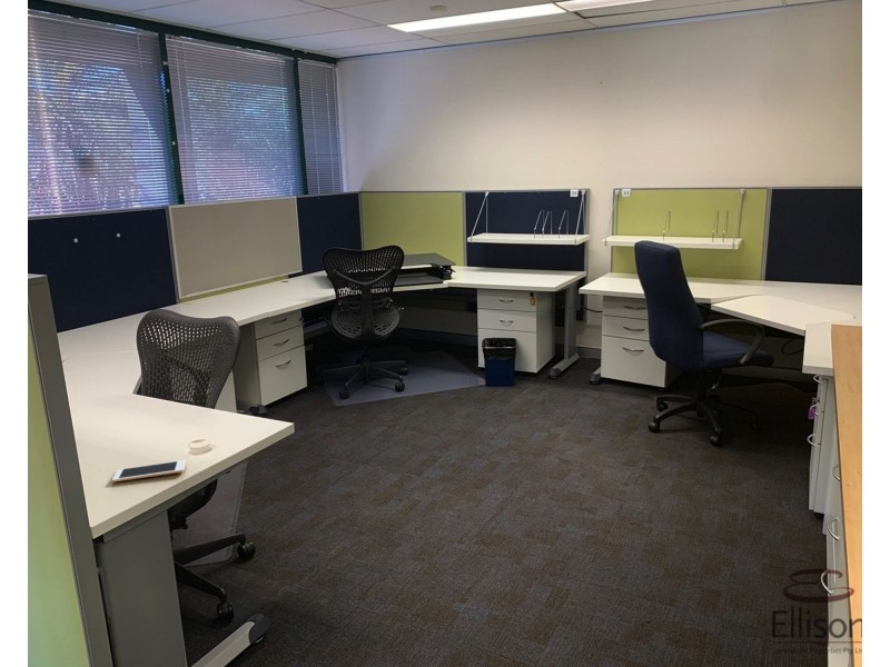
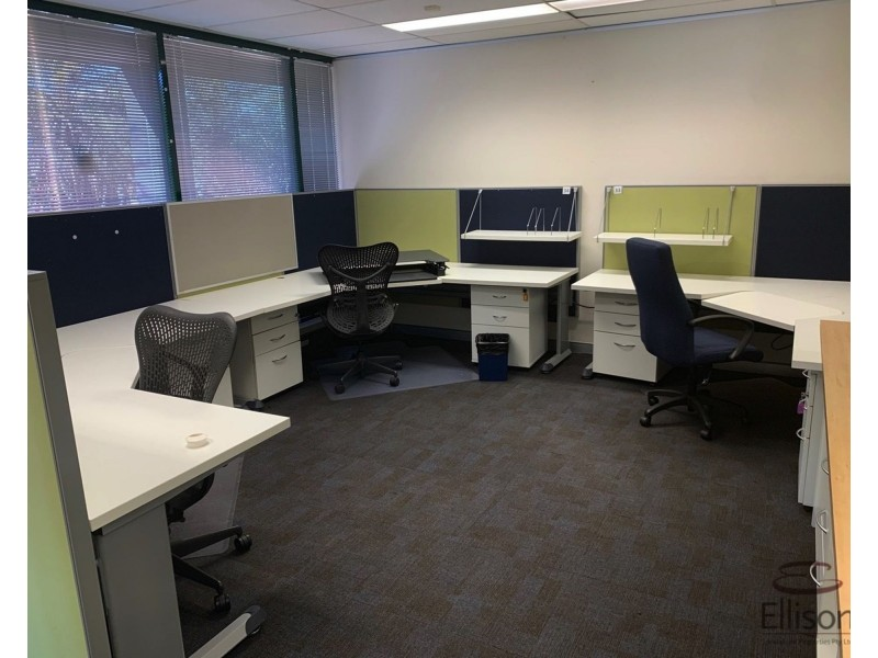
- cell phone [111,459,188,484]
